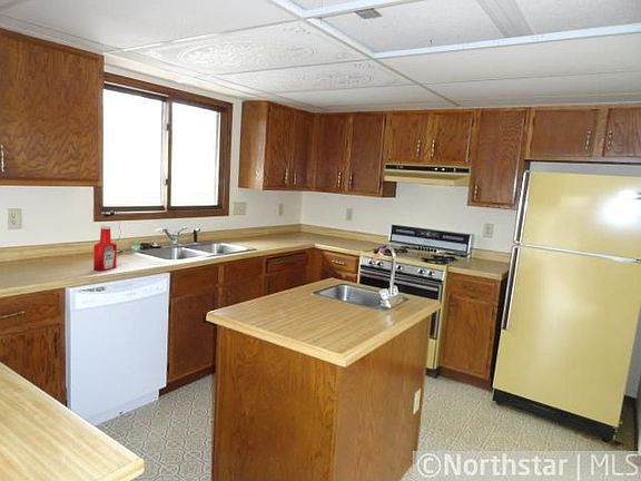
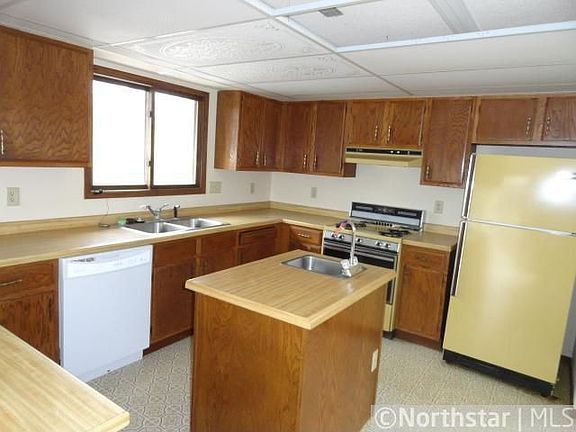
- soap bottle [92,224,118,272]
